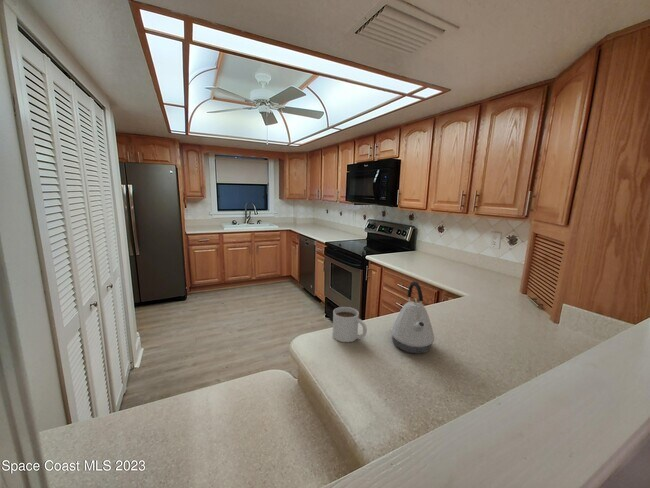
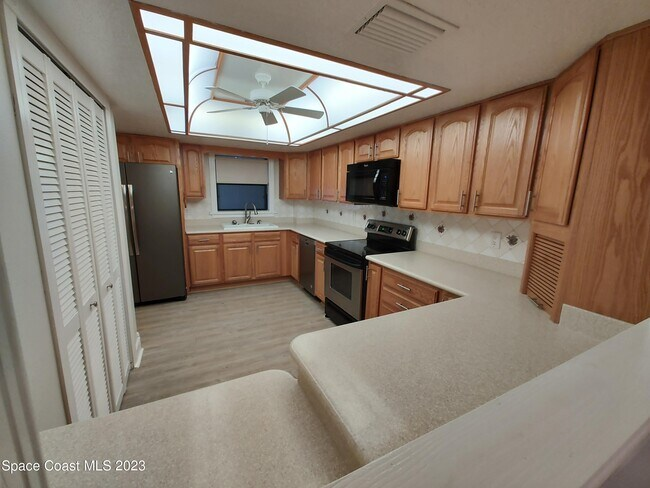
- kettle [390,280,435,354]
- mug [332,306,368,343]
